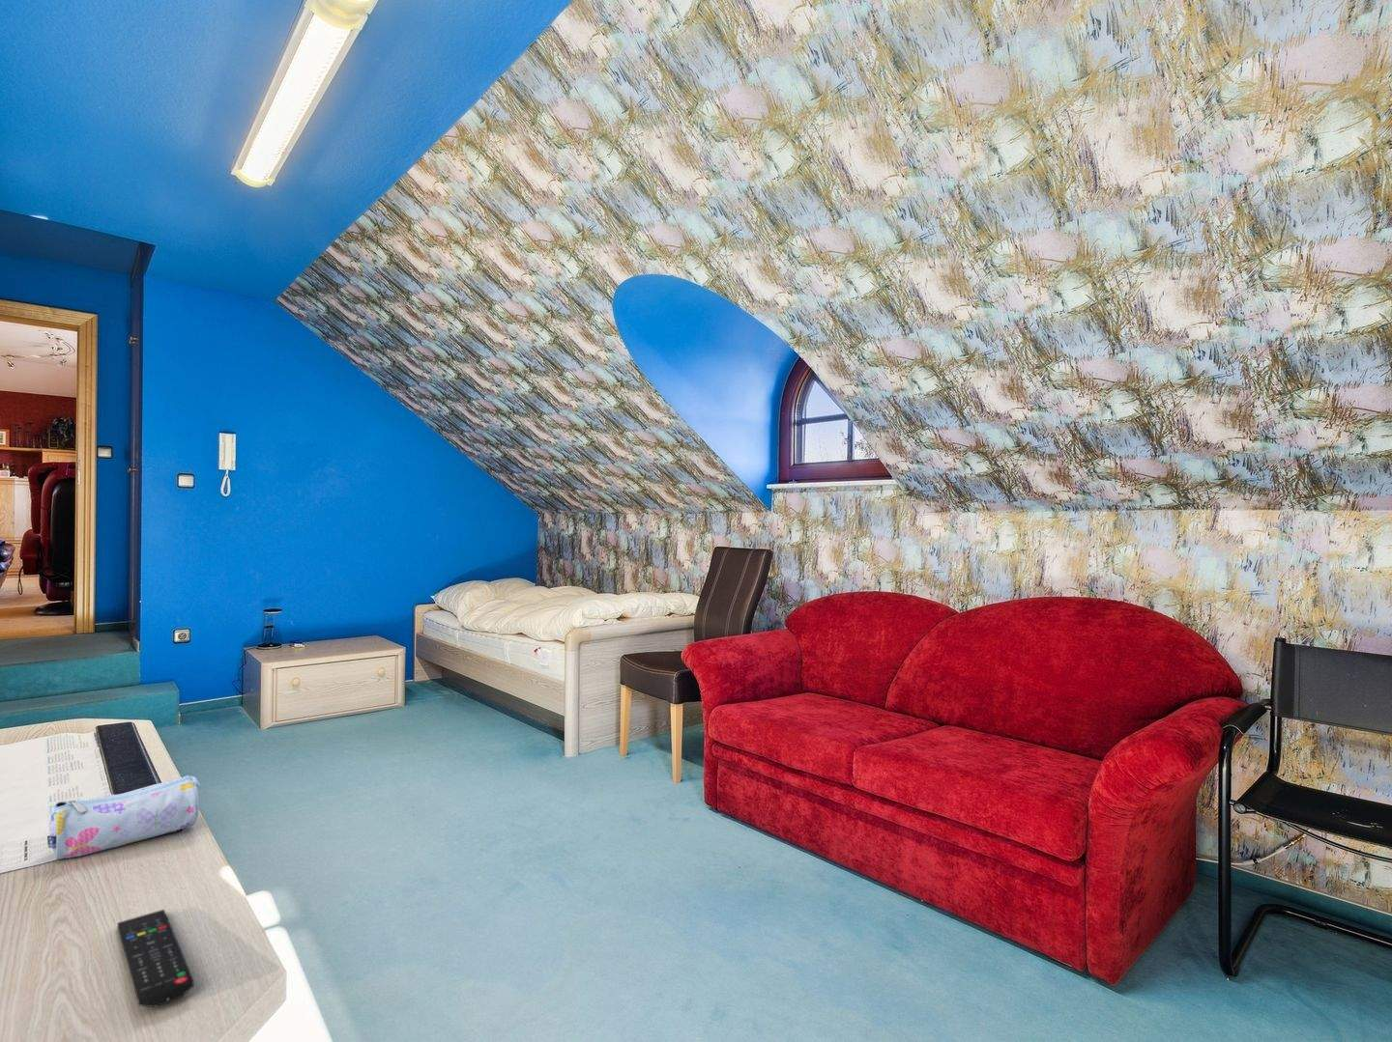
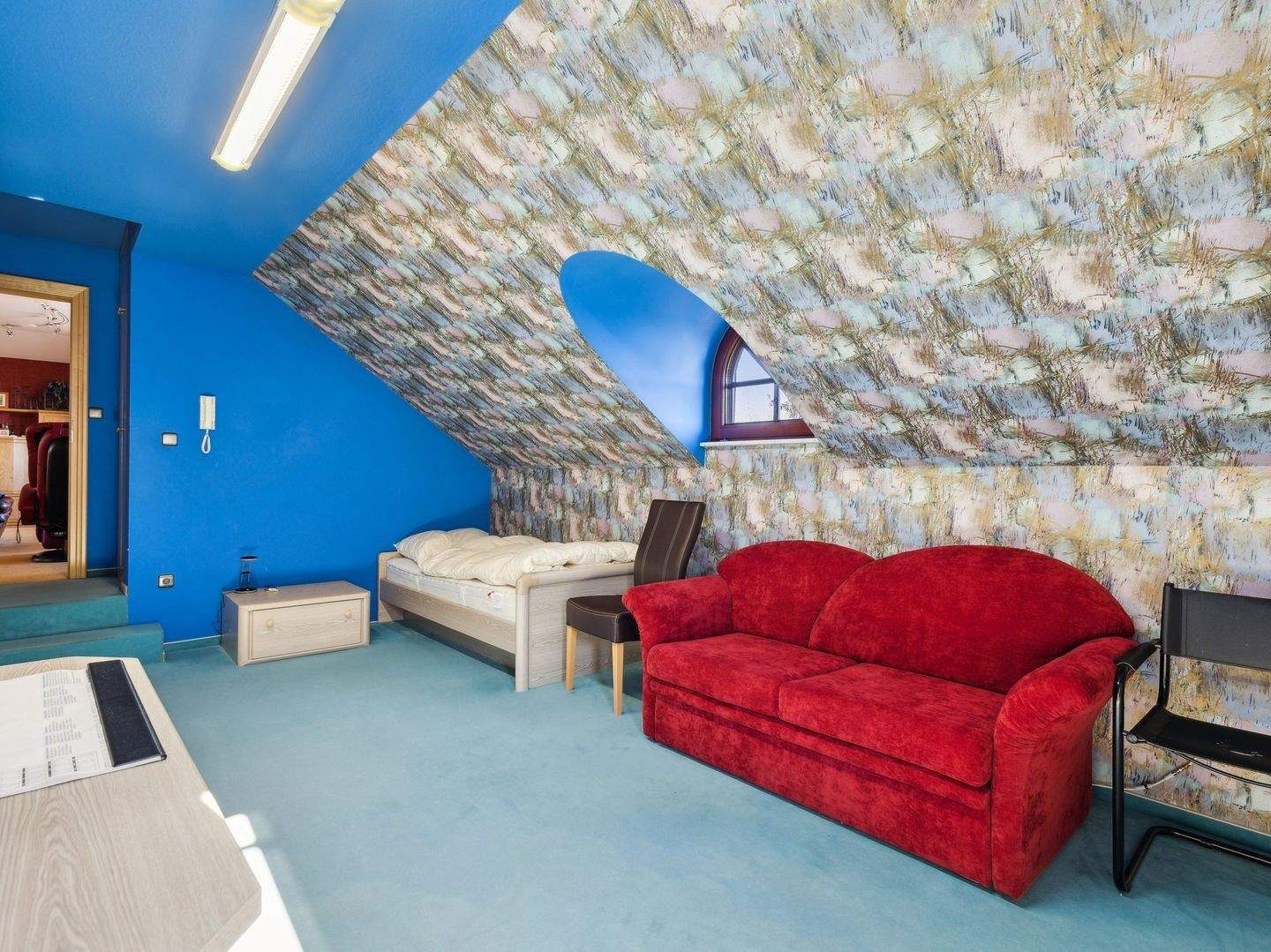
- pencil case [46,775,202,860]
- remote control [117,908,194,1008]
